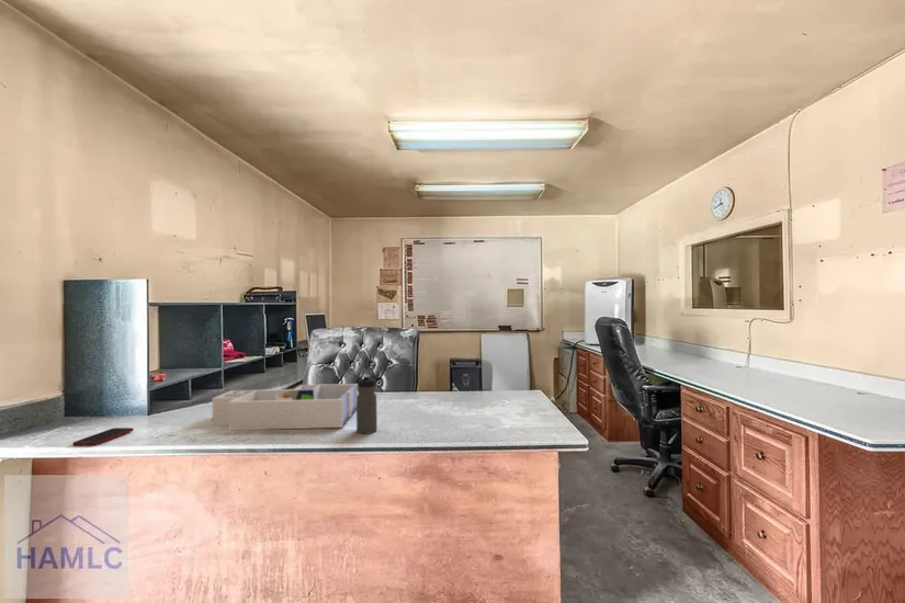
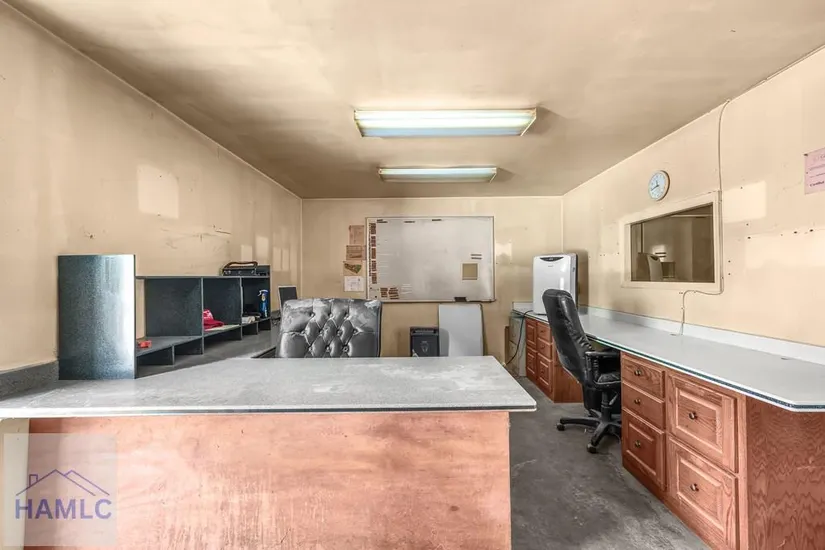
- water bottle [355,374,378,435]
- desk organizer [212,383,359,431]
- cell phone [71,426,135,446]
